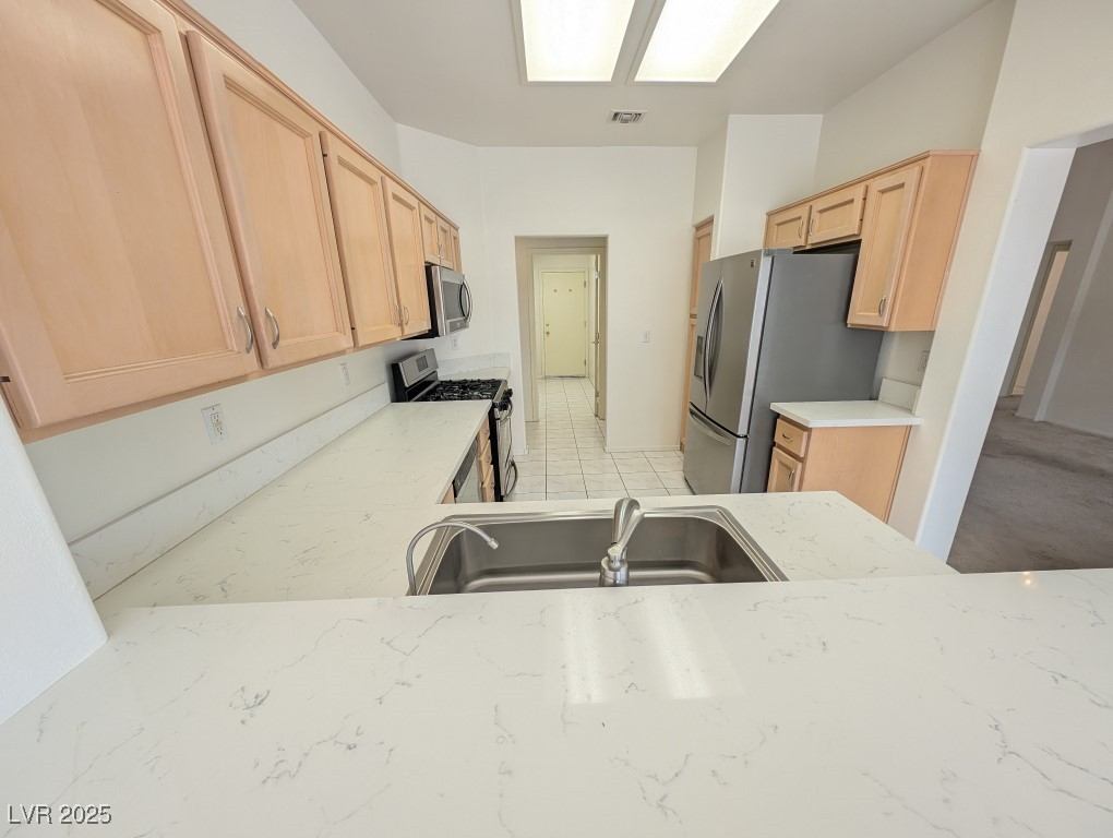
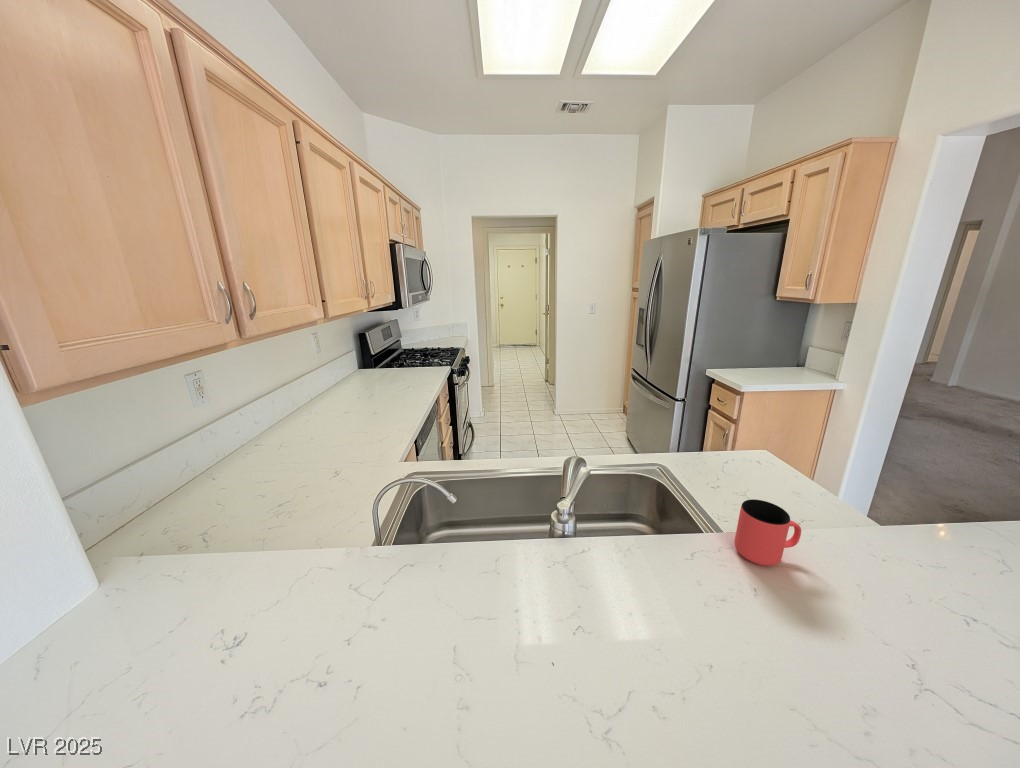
+ cup [733,498,802,567]
